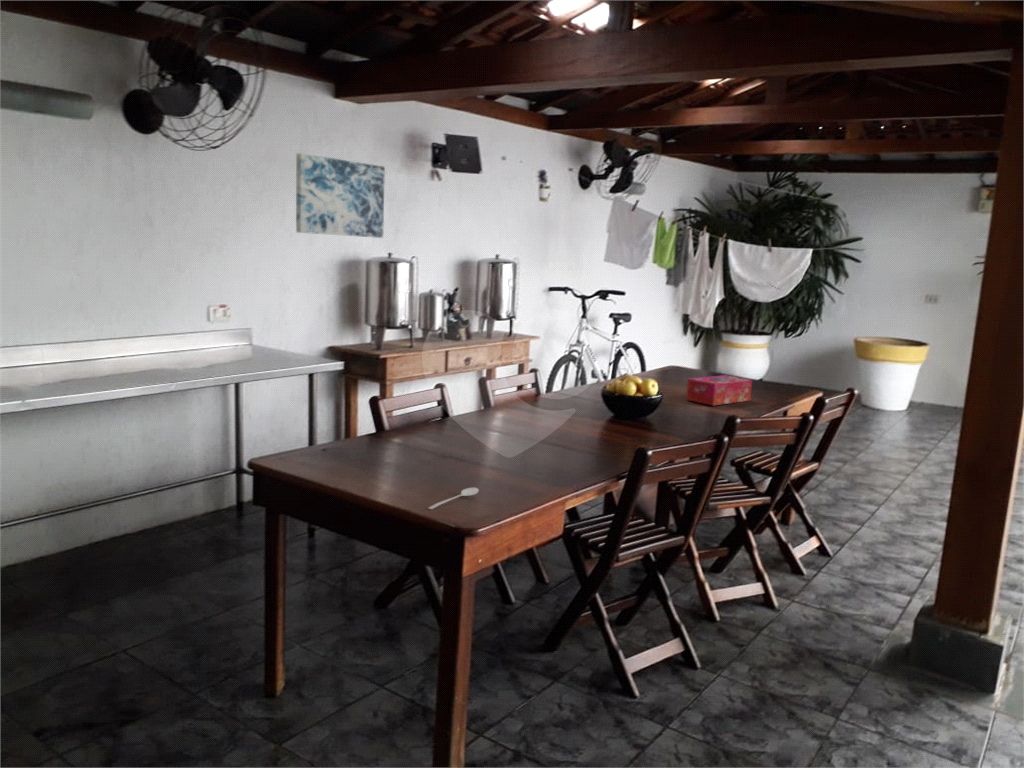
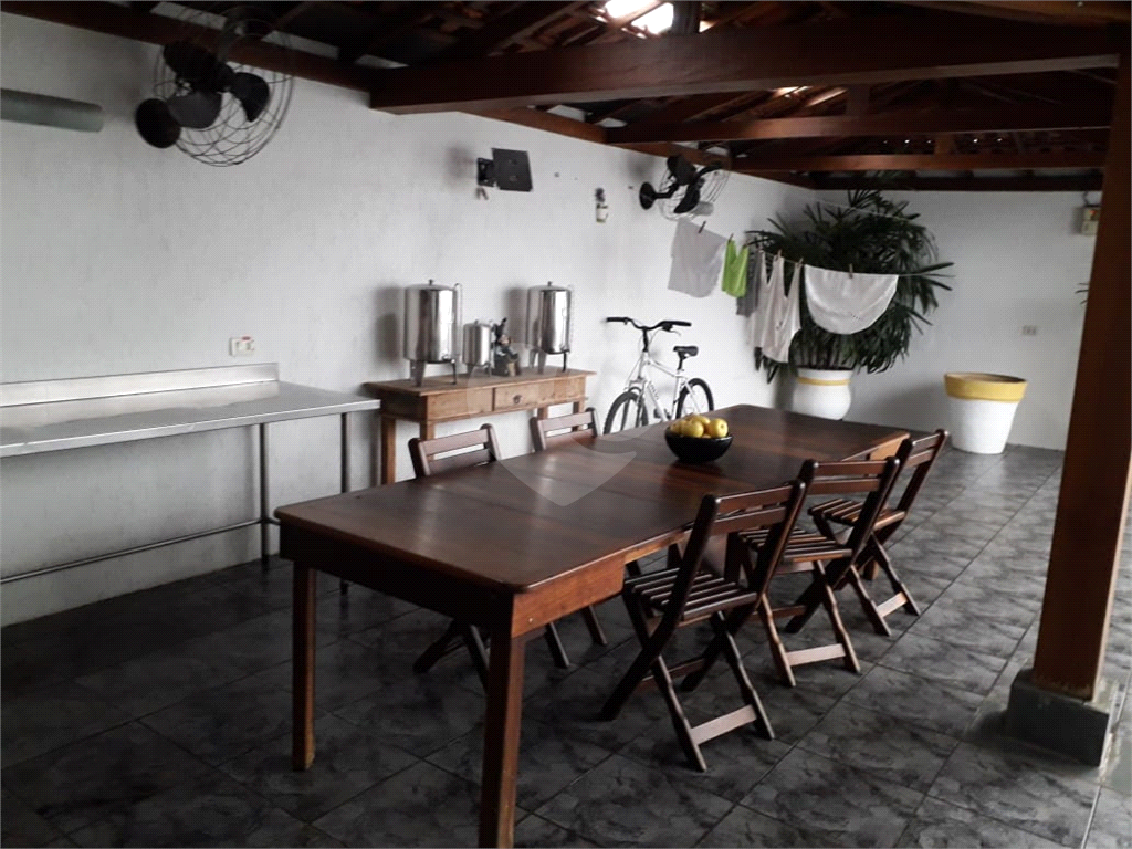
- tissue box [685,374,753,406]
- stirrer [428,487,480,510]
- wall art [295,152,386,239]
